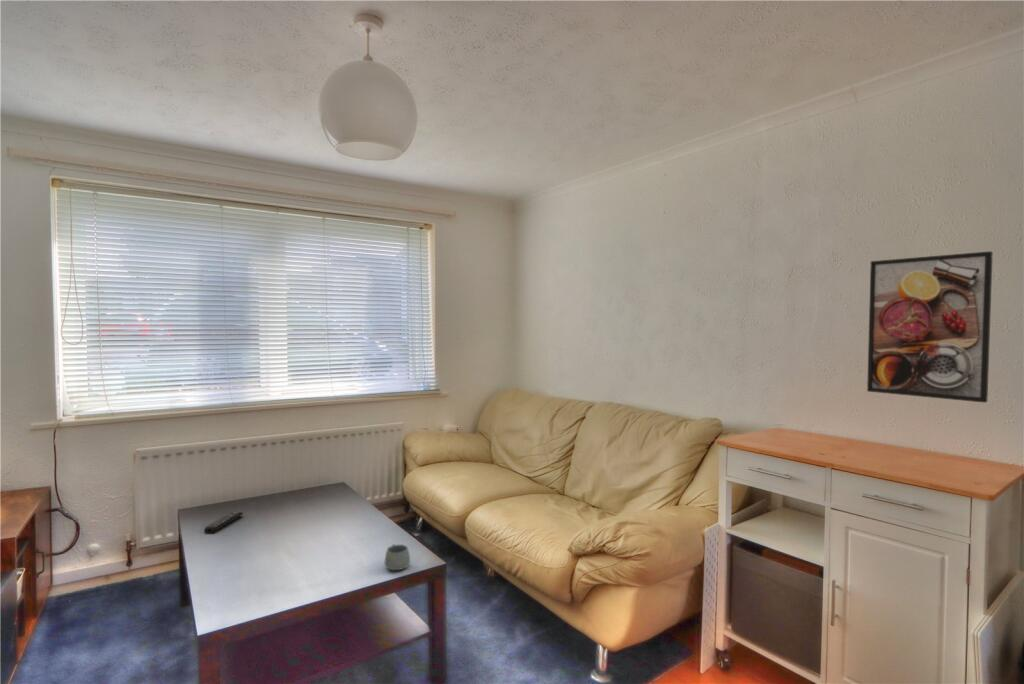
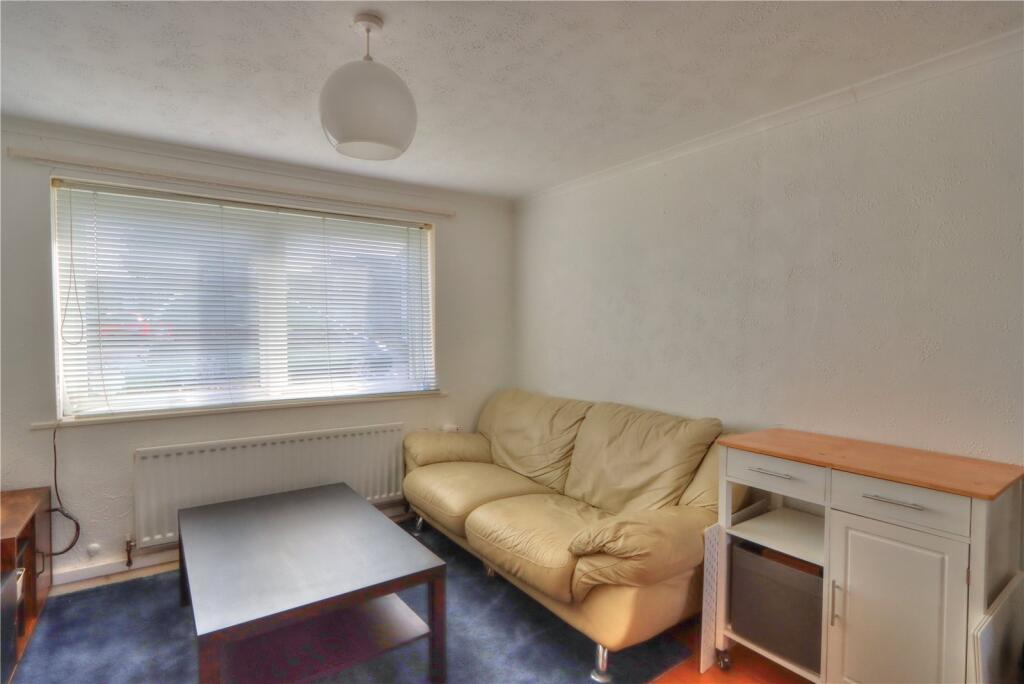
- mug [384,543,411,571]
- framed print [866,250,994,404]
- remote control [203,511,244,535]
